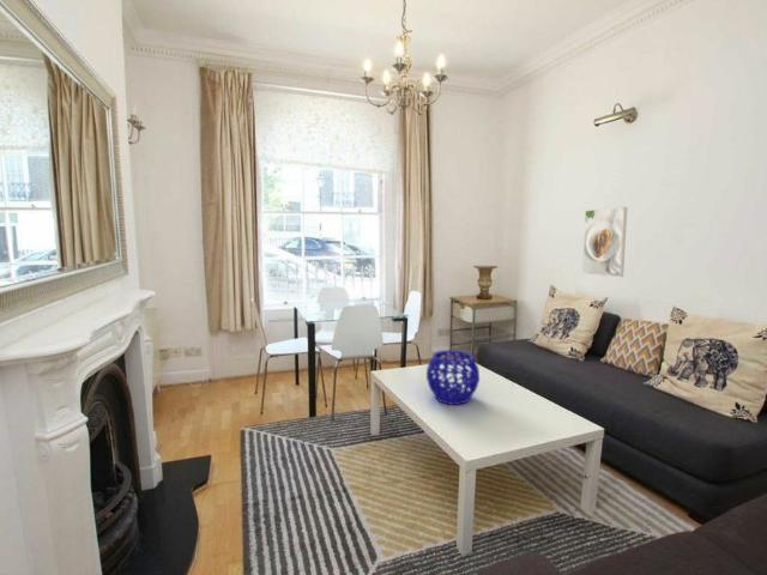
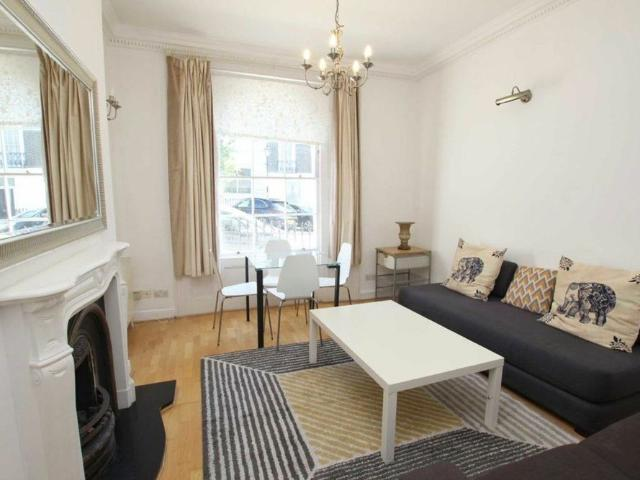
- decorative bowl [425,350,481,406]
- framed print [581,206,628,278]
